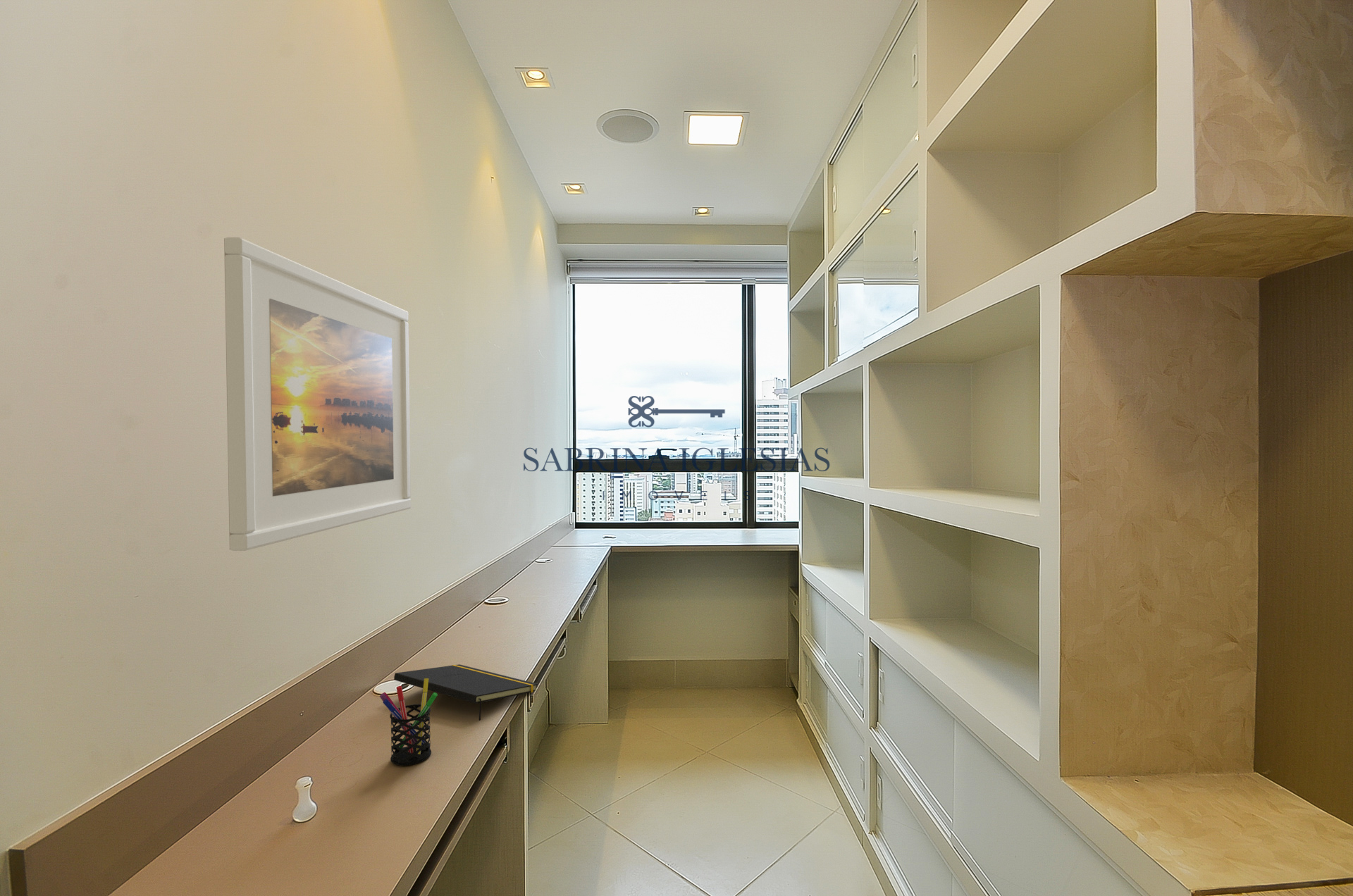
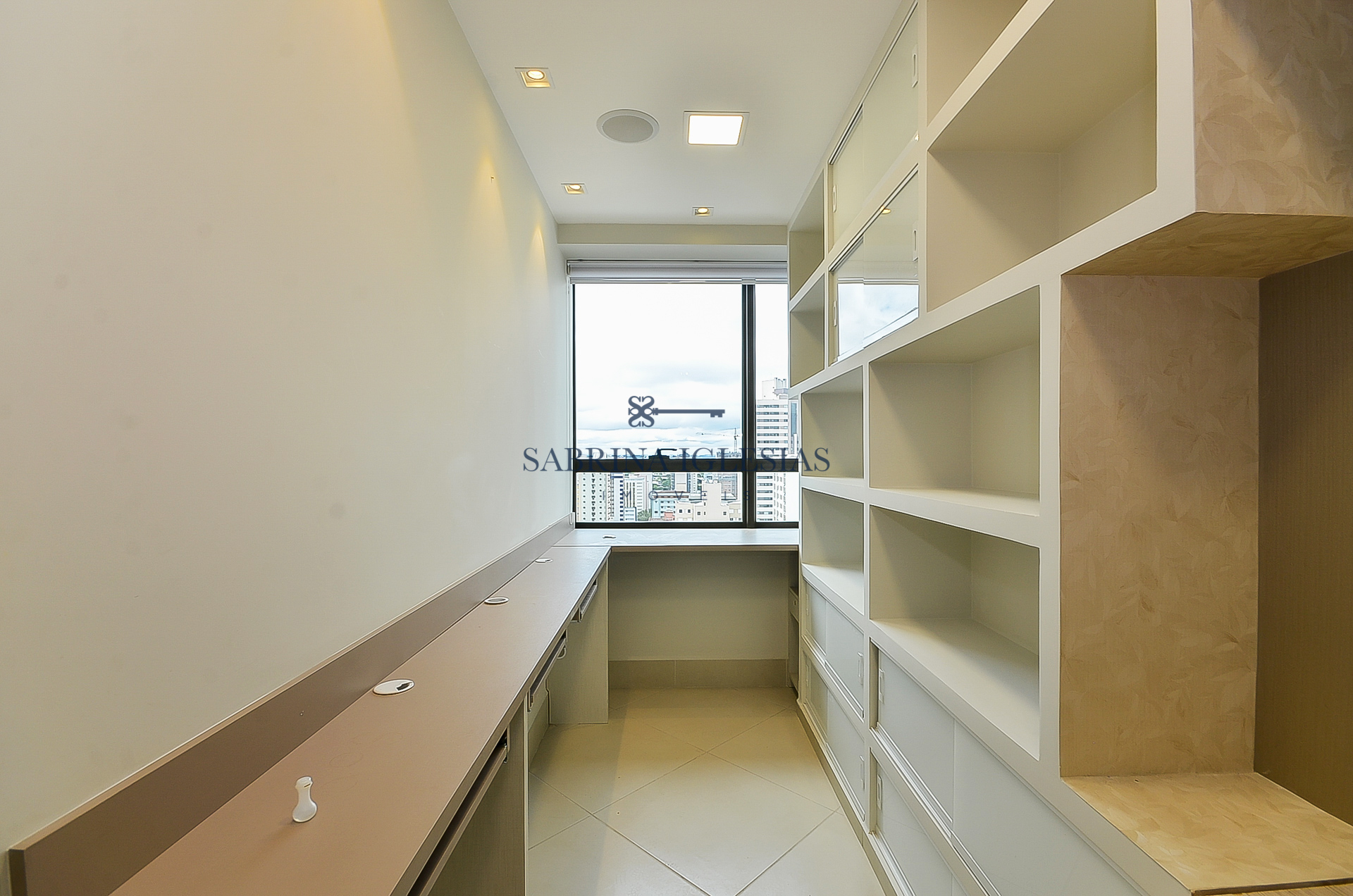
- notepad [393,664,538,721]
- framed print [223,237,412,552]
- pen holder [379,678,438,766]
